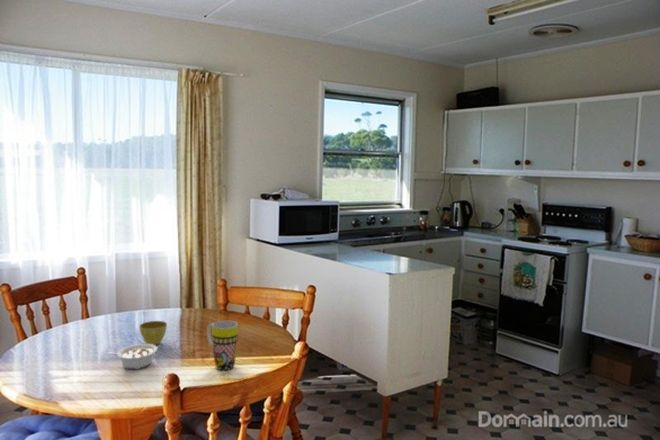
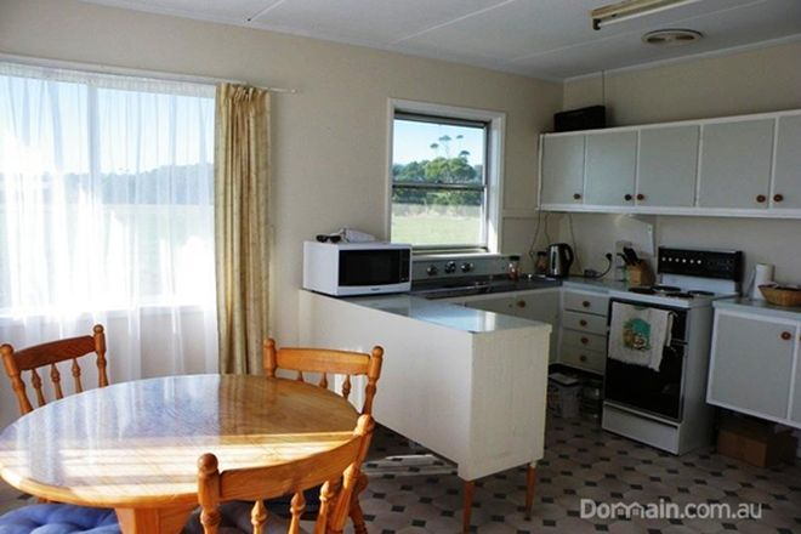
- legume [107,343,159,370]
- mug [206,320,239,371]
- flower pot [138,320,168,346]
